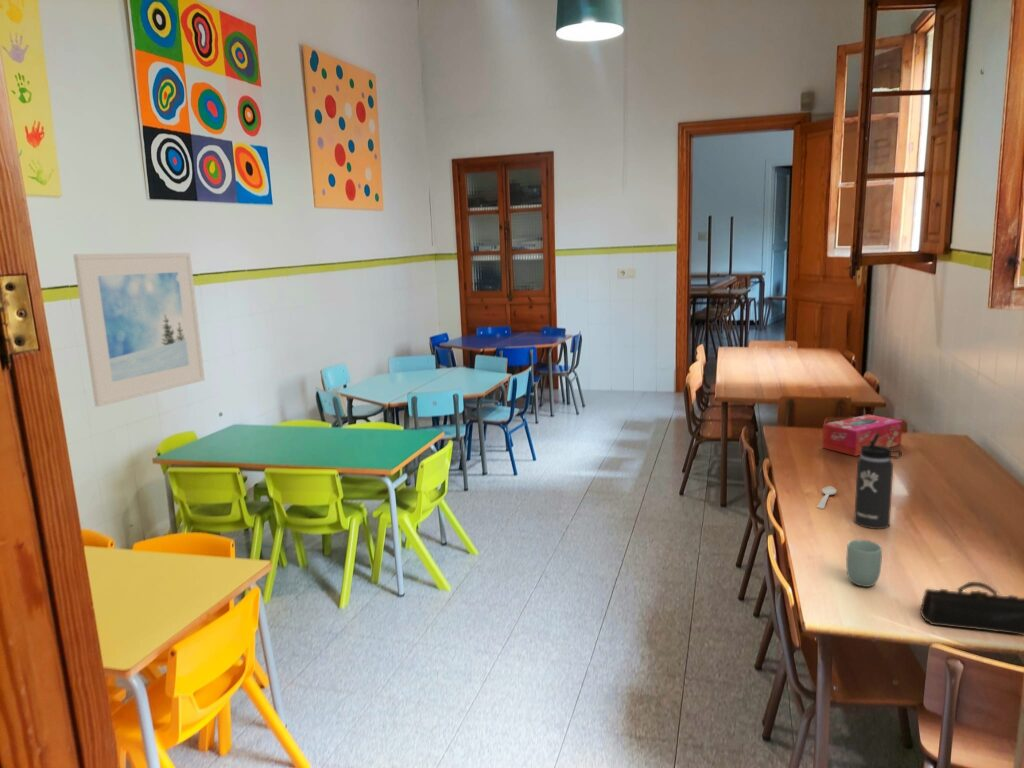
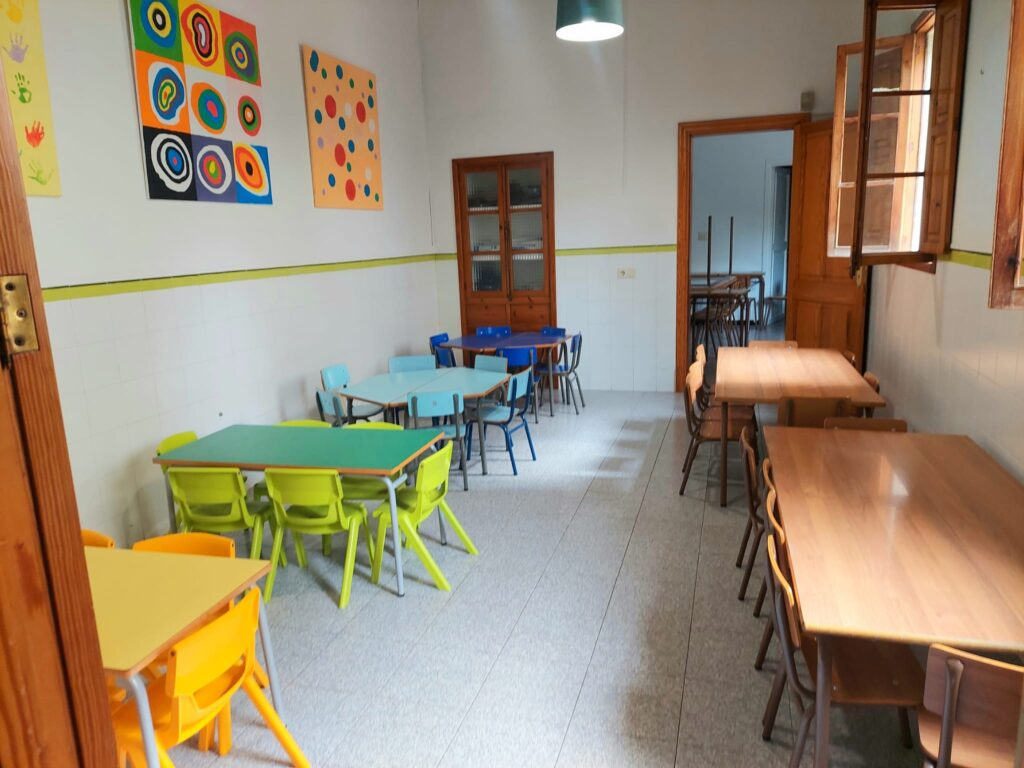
- cup [845,539,883,588]
- spoon [816,485,837,510]
- pencil case [919,581,1024,636]
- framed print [72,252,206,408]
- tissue box [821,413,903,457]
- thermos bottle [853,433,903,530]
